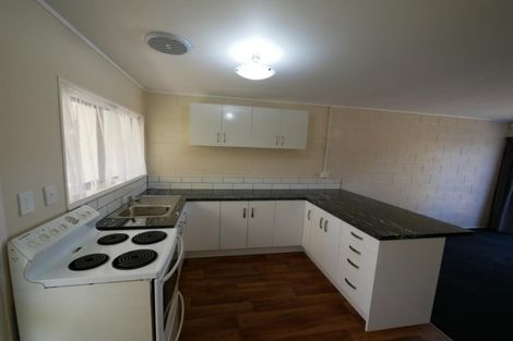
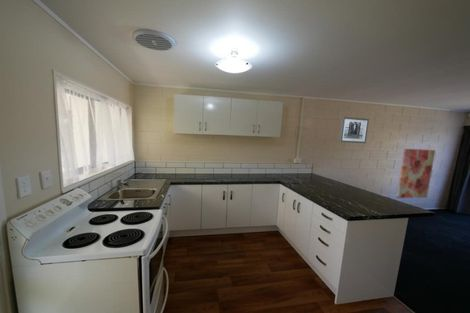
+ wall art [338,116,370,144]
+ wall art [396,148,436,199]
